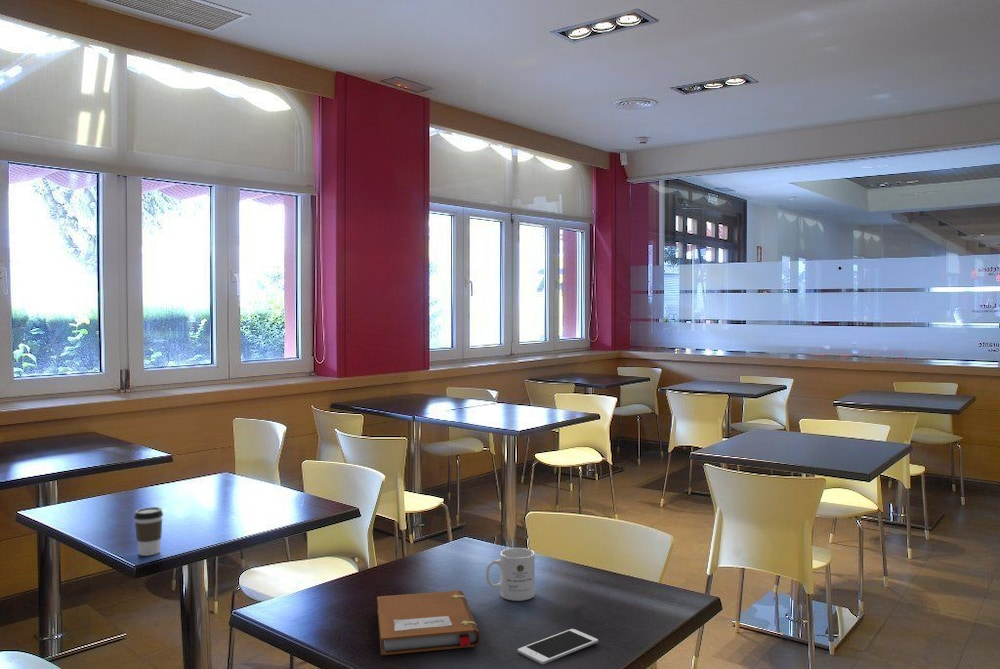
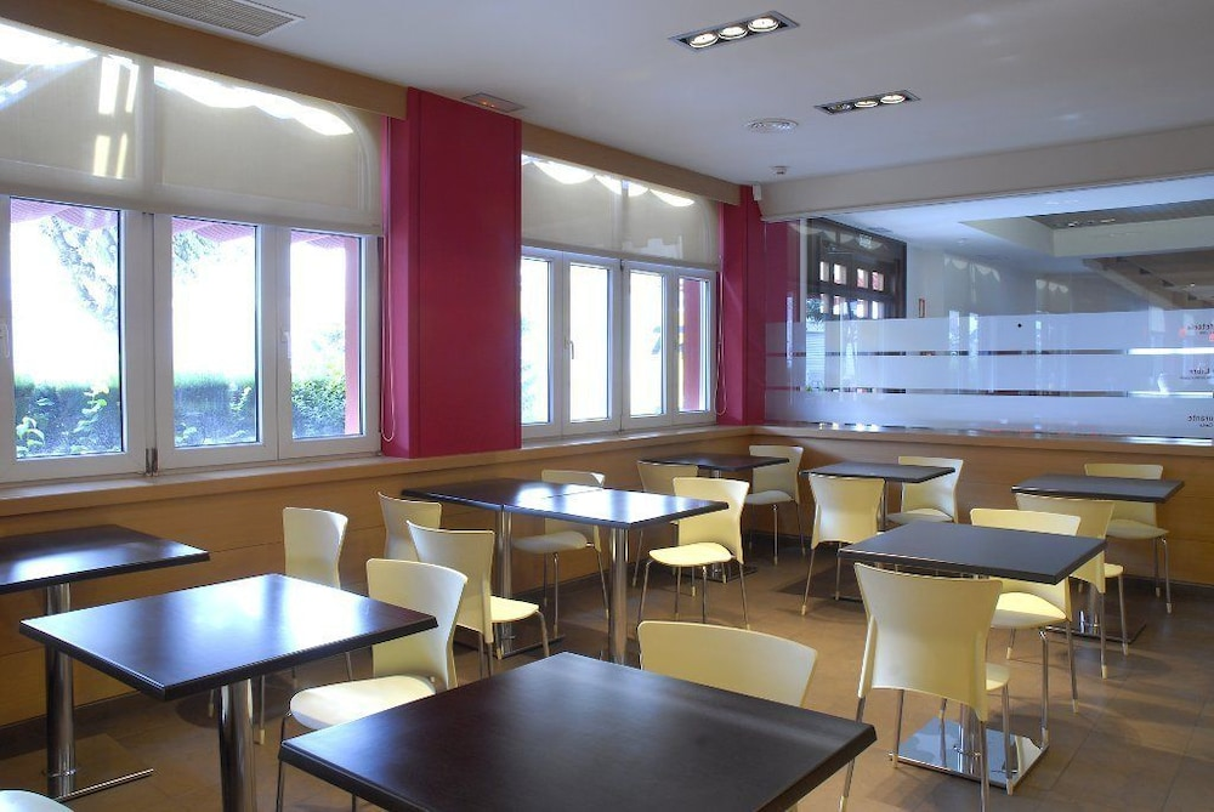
- coffee cup [133,506,164,557]
- cell phone [517,628,599,665]
- notebook [376,590,481,656]
- mug [485,547,536,602]
